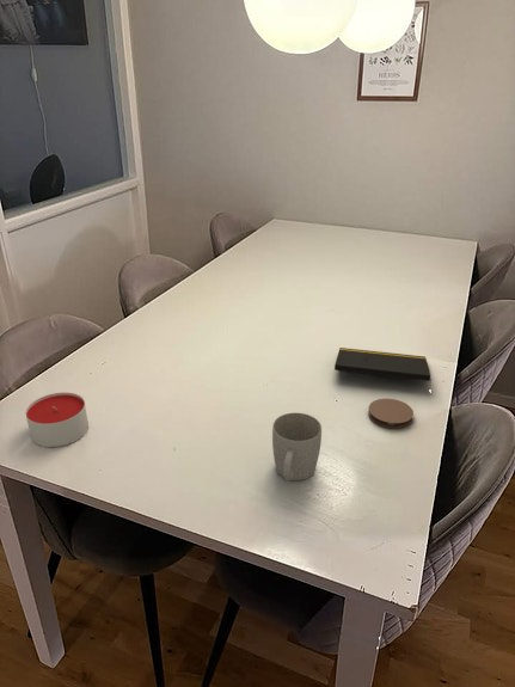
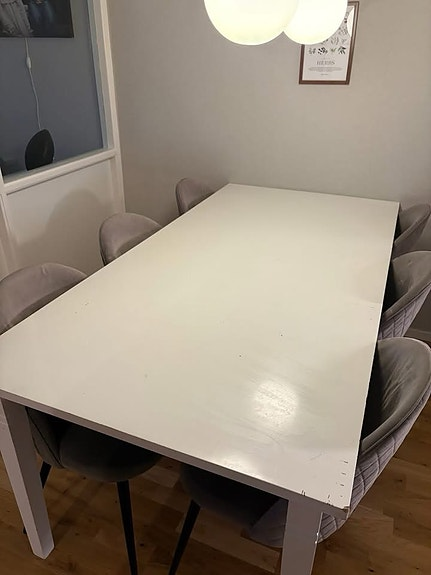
- candle [24,392,90,448]
- mug [271,412,323,481]
- notepad [333,346,433,388]
- coaster [367,397,415,429]
